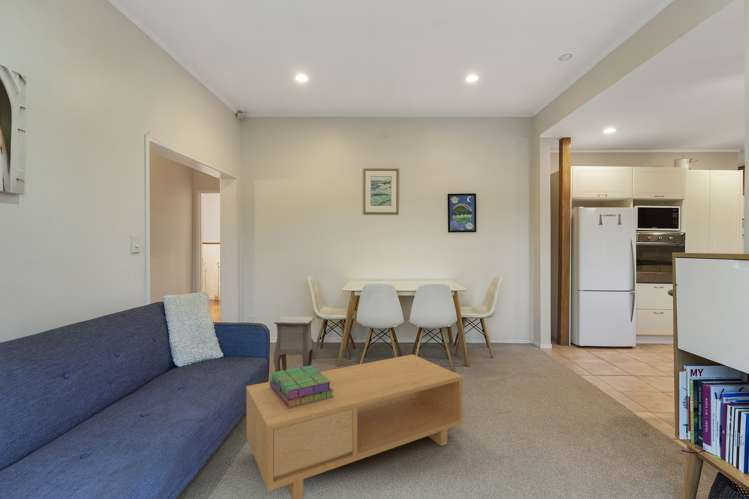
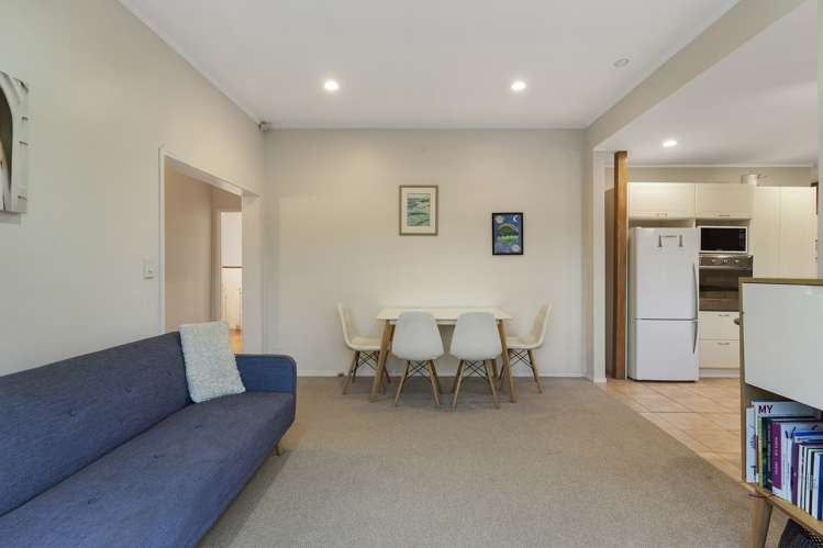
- stack of books [269,364,334,408]
- side table [273,315,315,372]
- coffee table [245,353,464,499]
